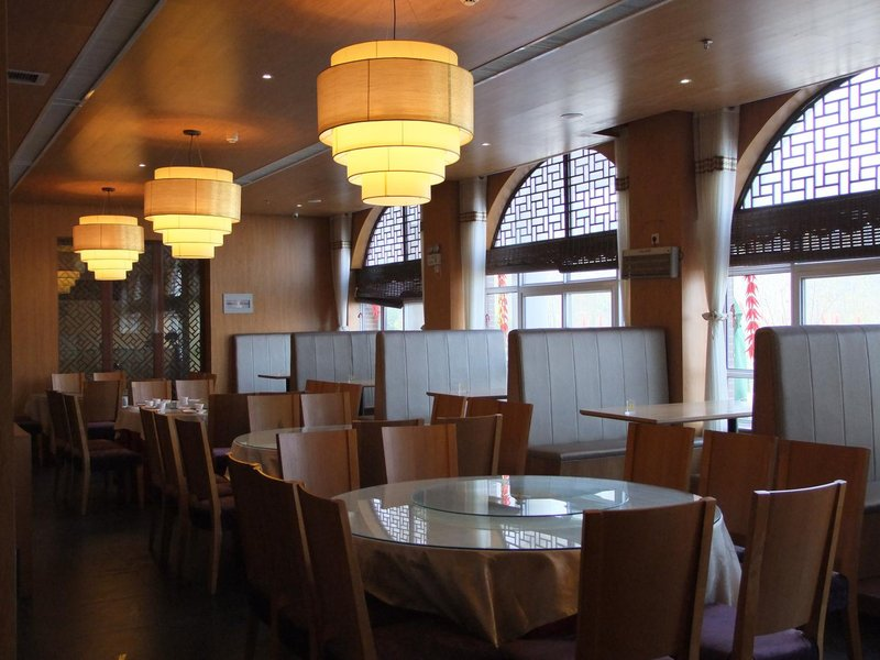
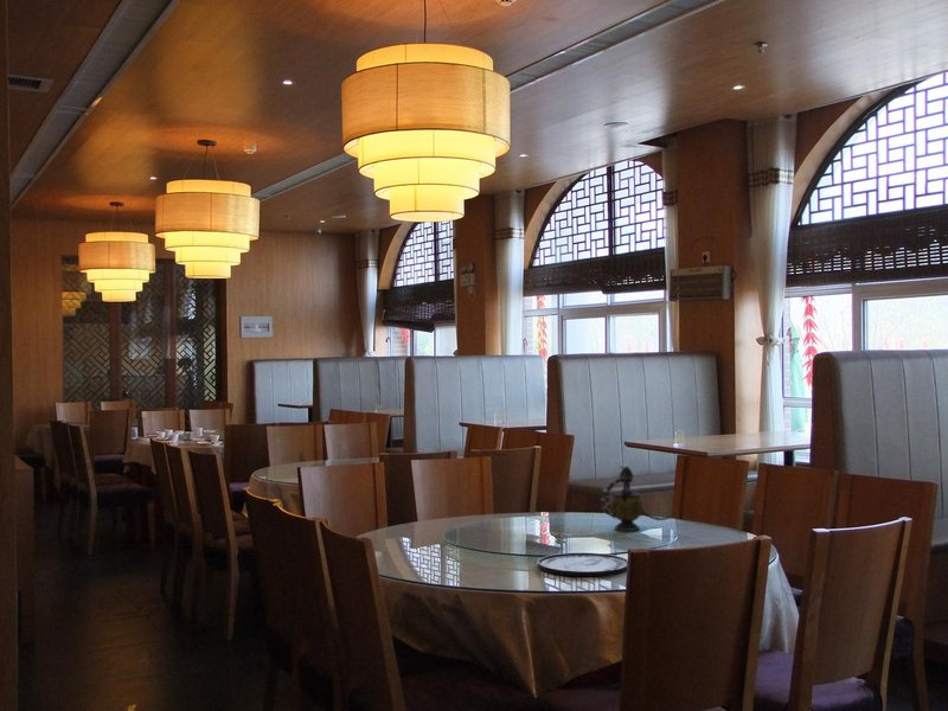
+ plate [537,552,628,577]
+ teapot [600,465,672,532]
